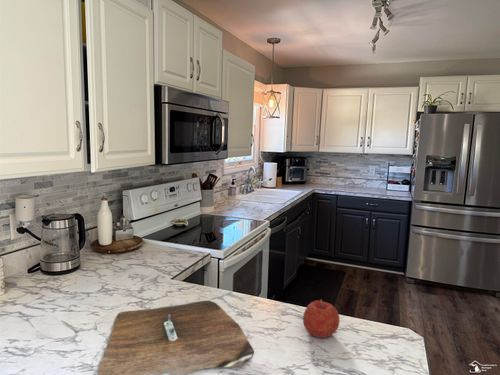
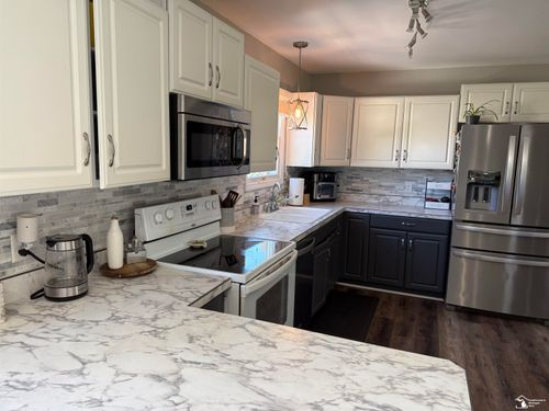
- fruit [302,299,340,339]
- cutting board [97,300,255,375]
